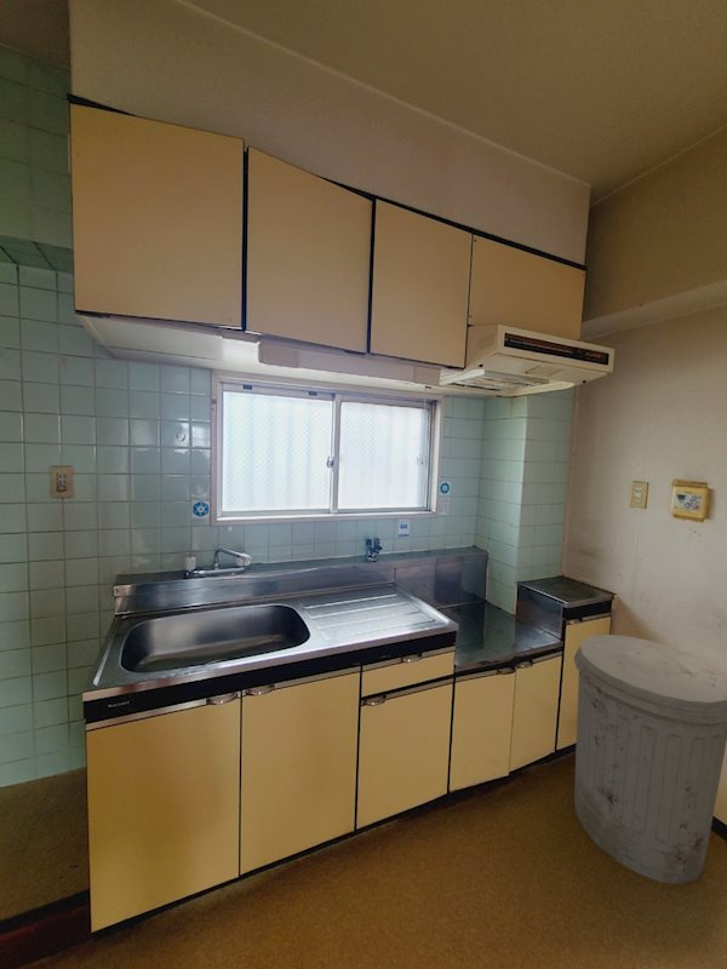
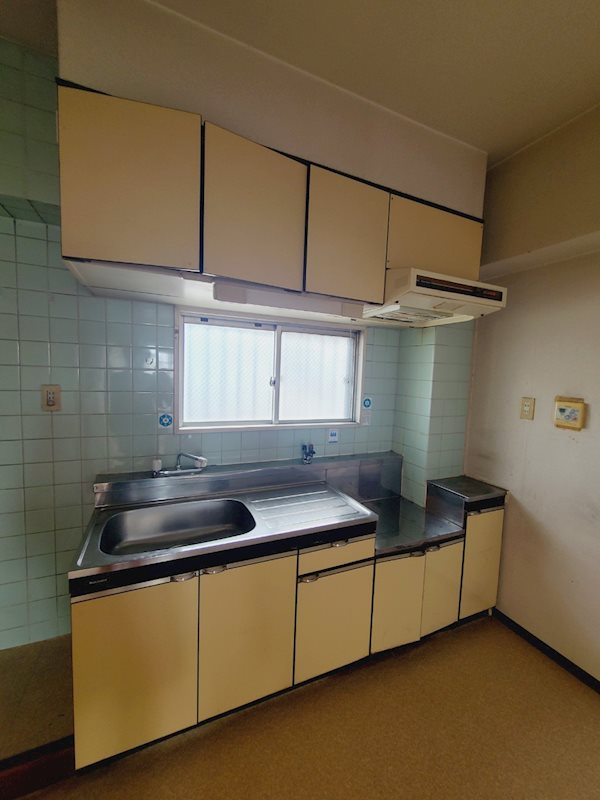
- trash can [573,633,727,885]
